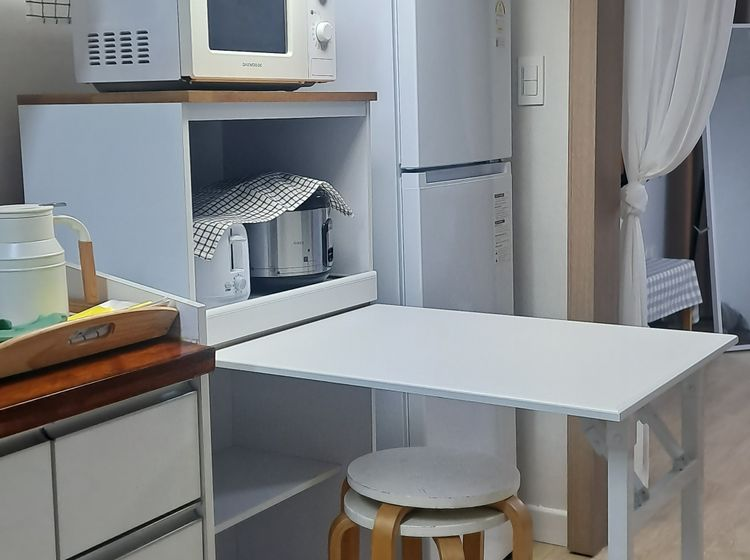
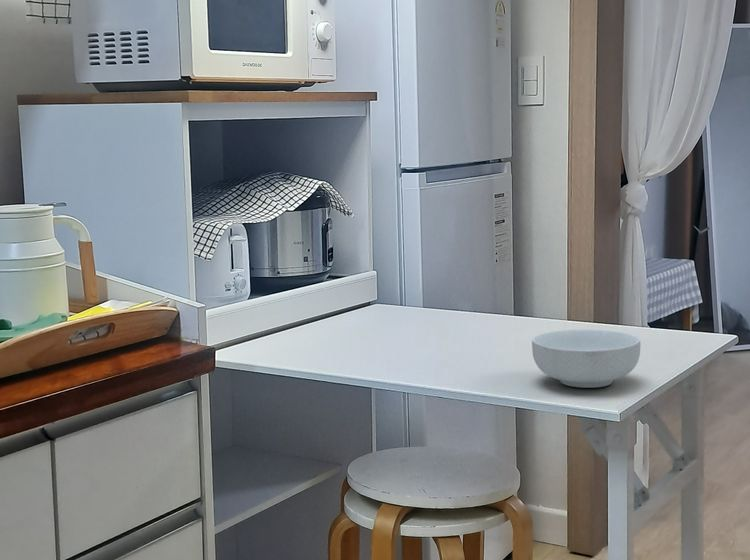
+ cereal bowl [531,328,641,389]
